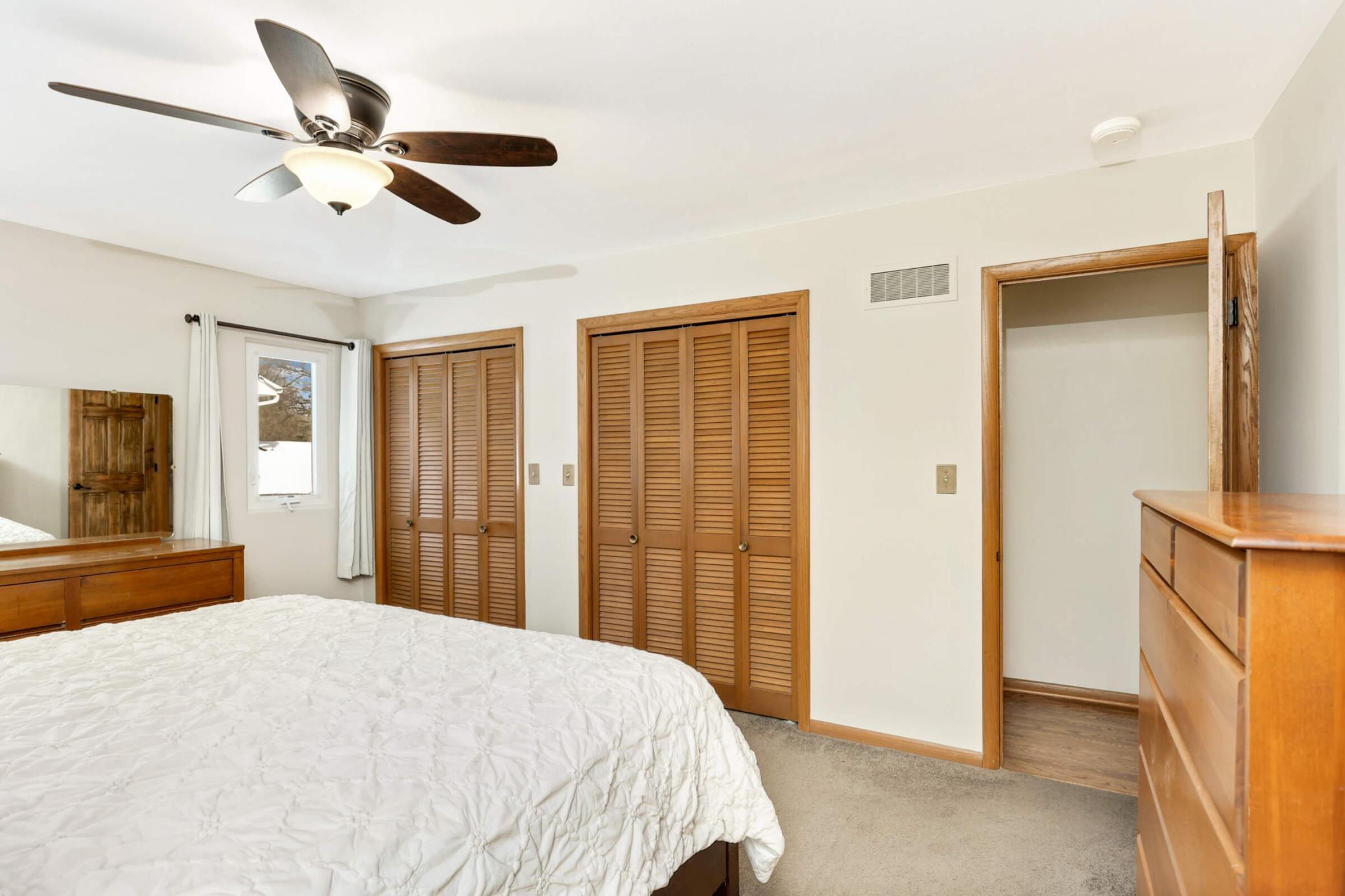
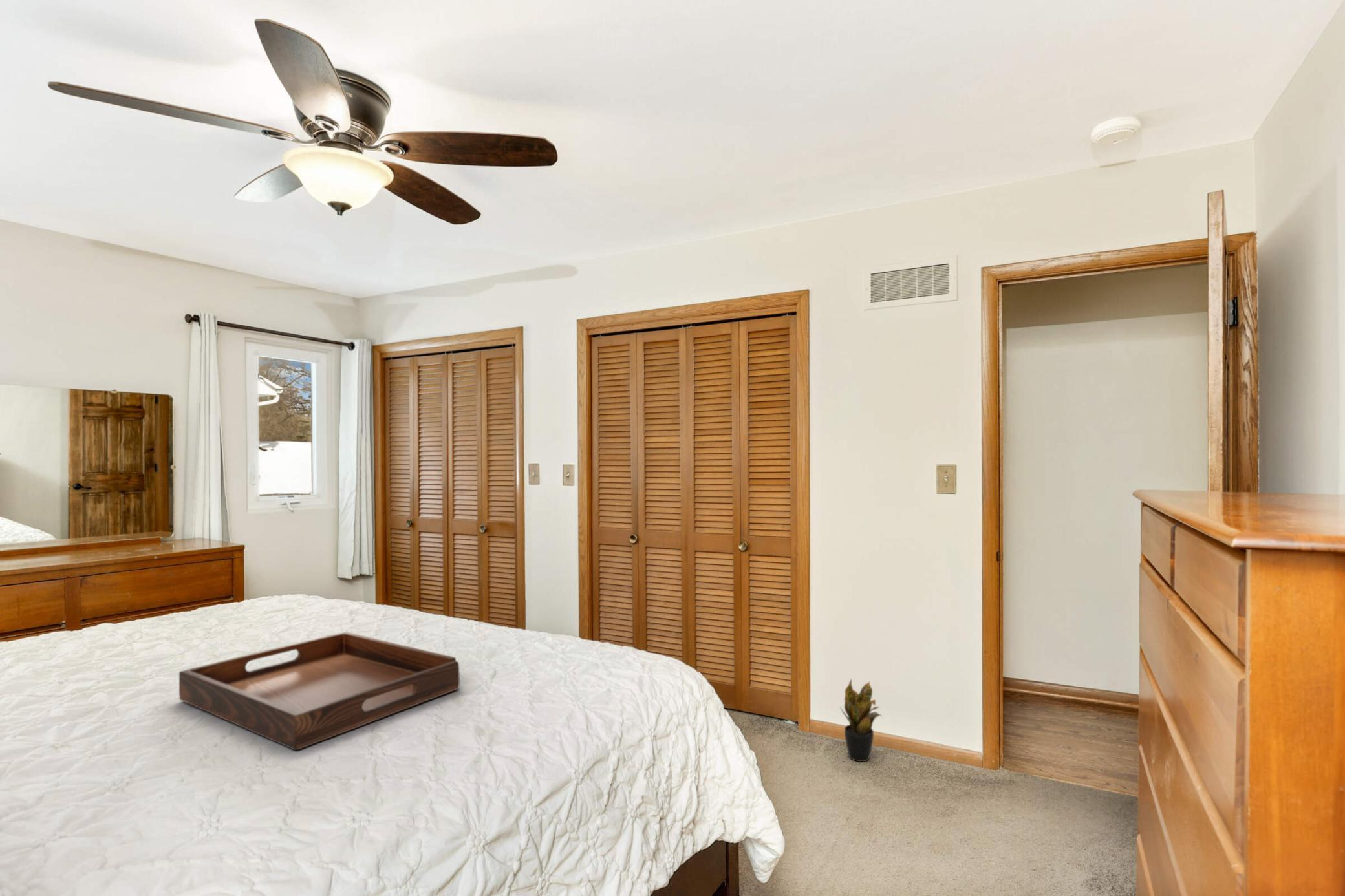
+ serving tray [178,632,460,751]
+ potted plant [839,679,882,762]
